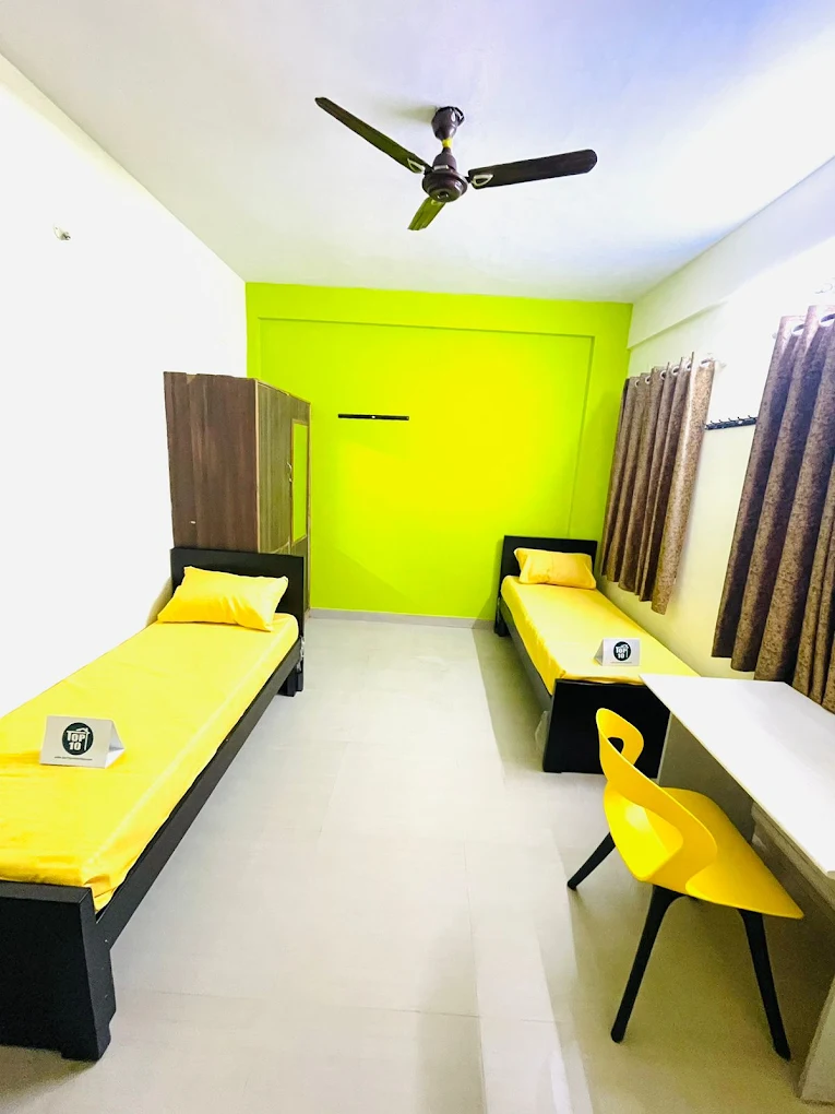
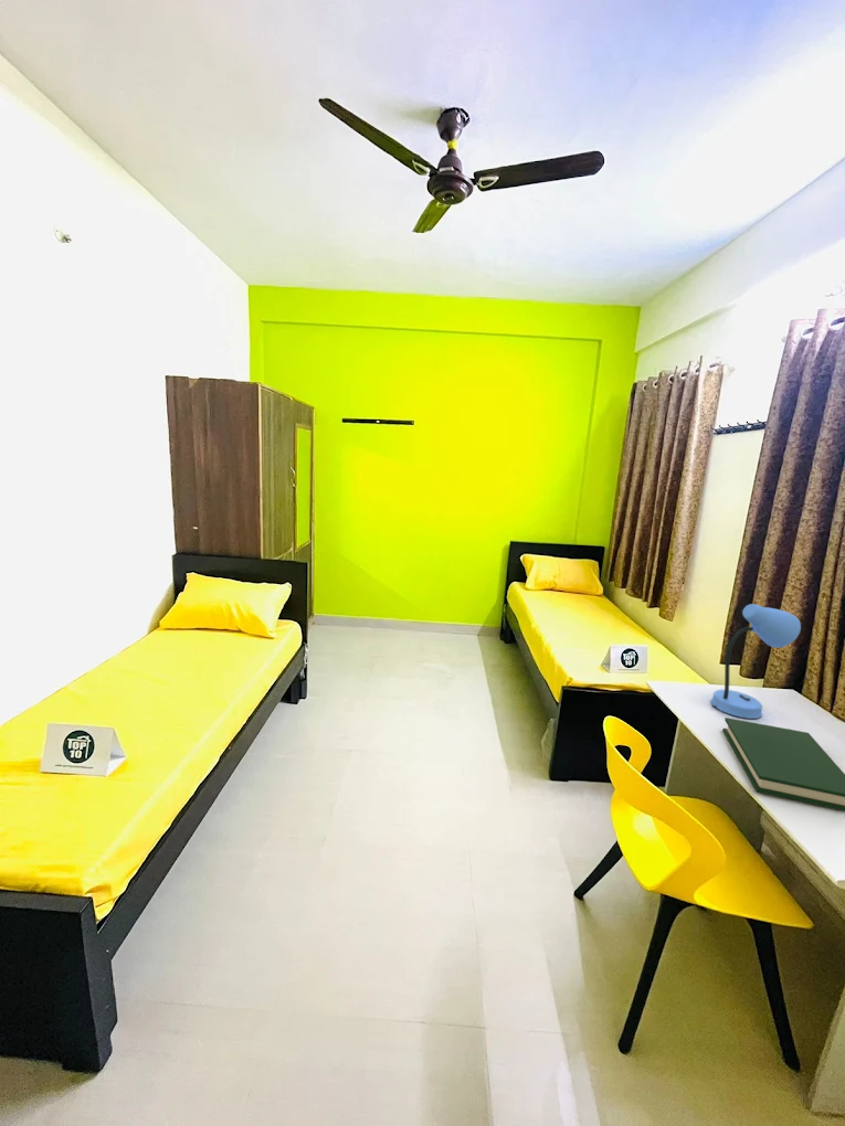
+ desk lamp [709,603,802,720]
+ hardback book [721,716,845,812]
